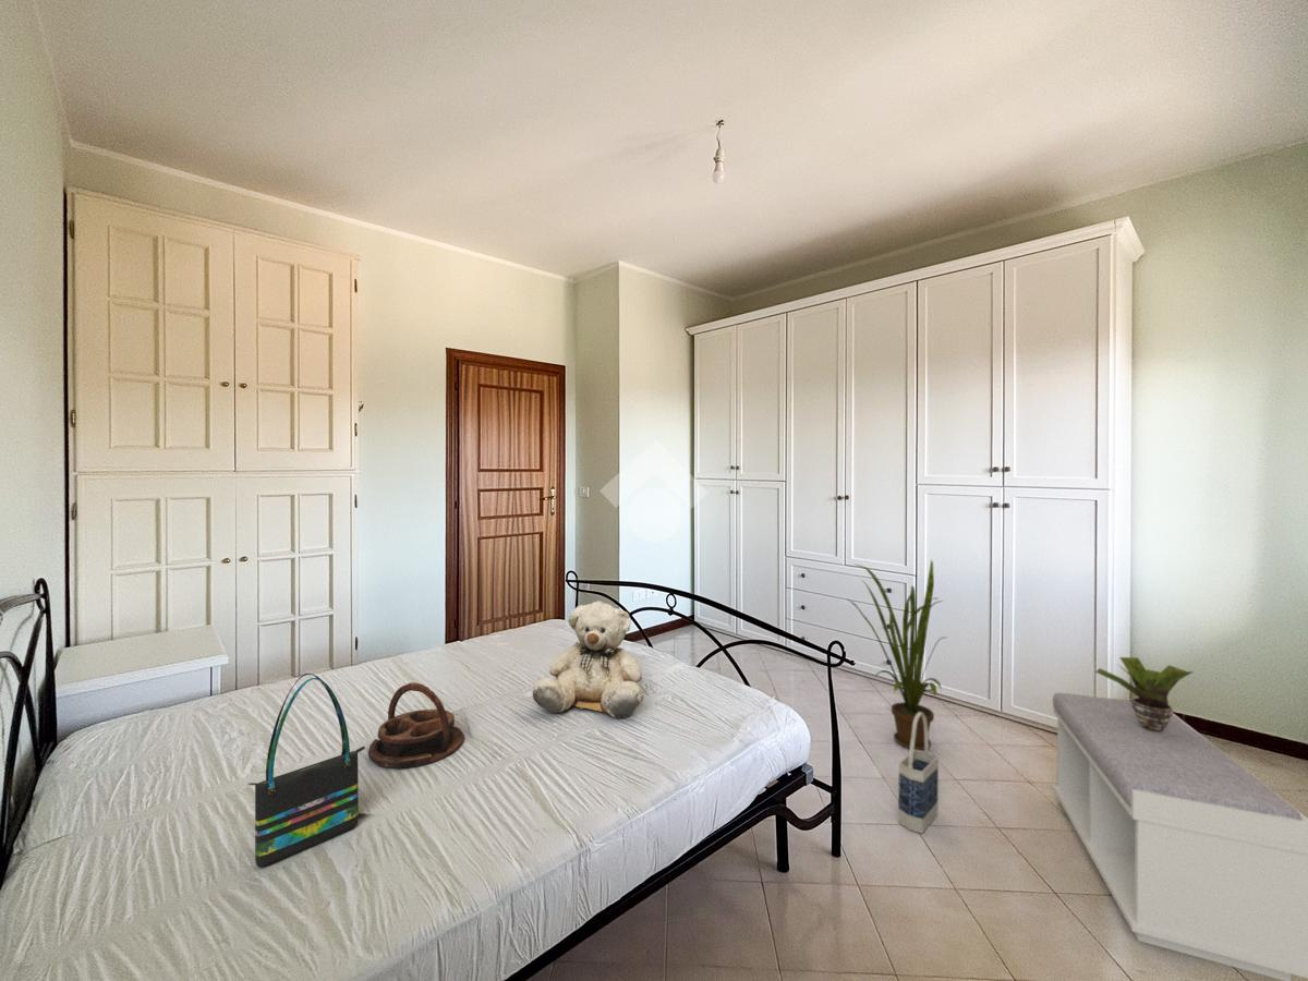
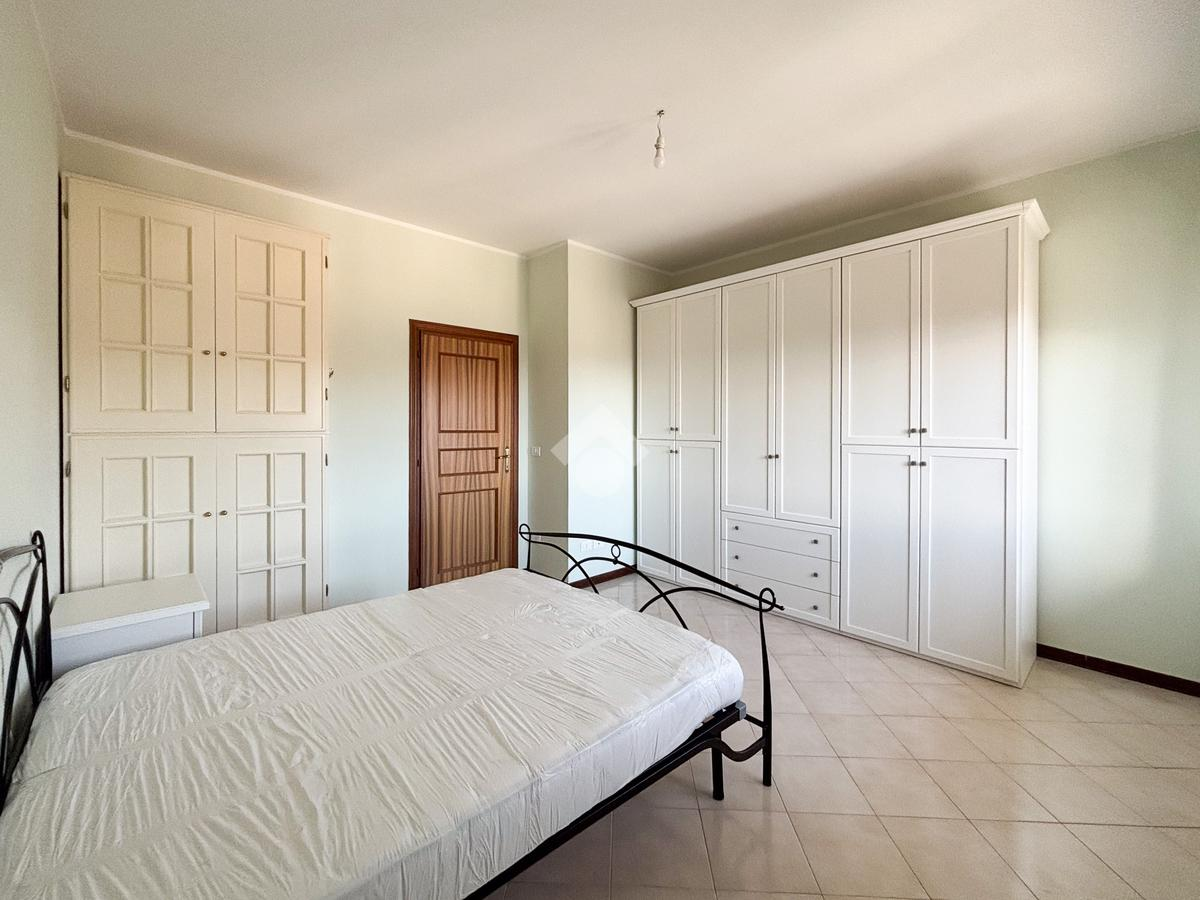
- bench [1052,692,1308,981]
- tote bag [246,673,366,868]
- potted plant [1094,656,1195,732]
- serving tray [367,681,465,770]
- teddy bear [532,600,644,719]
- bag [897,712,940,835]
- house plant [846,558,949,751]
